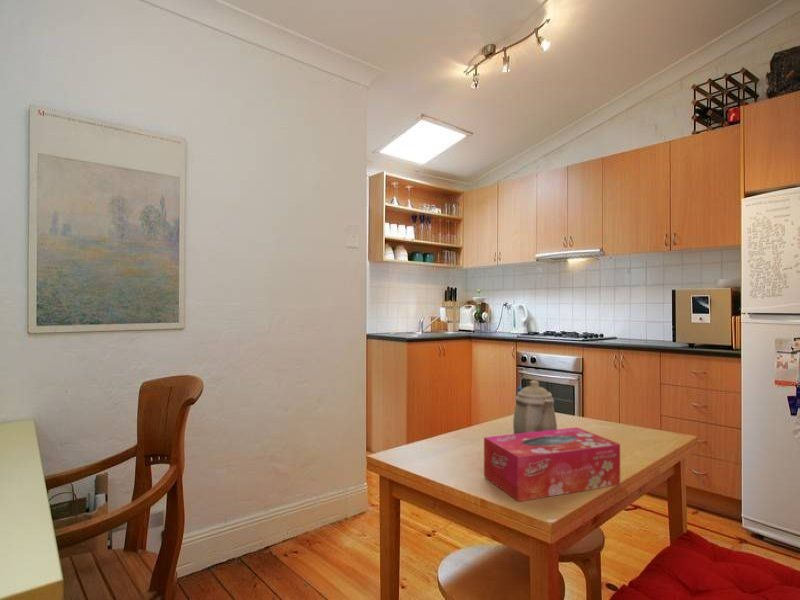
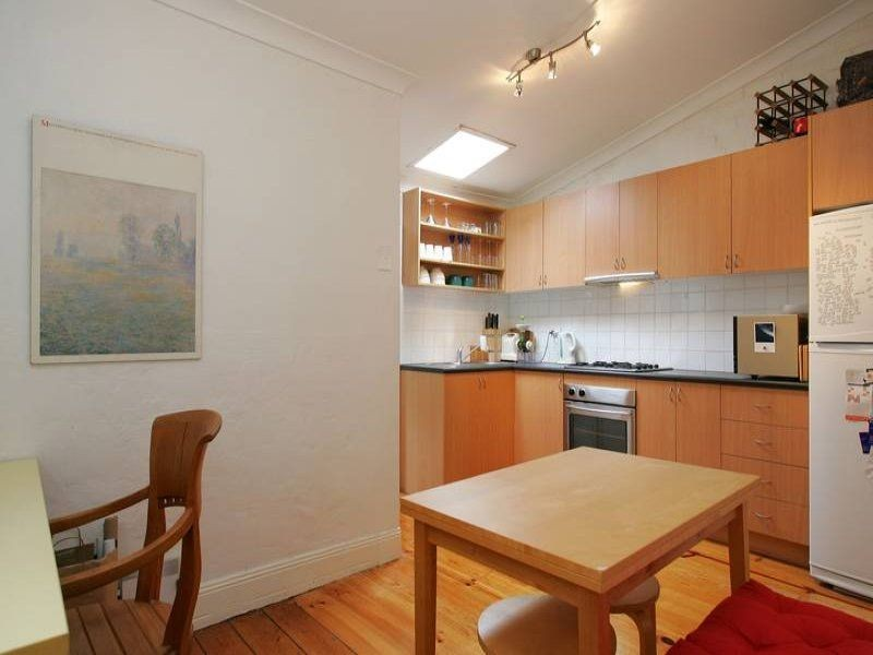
- tissue box [483,426,621,502]
- teapot [512,379,558,434]
